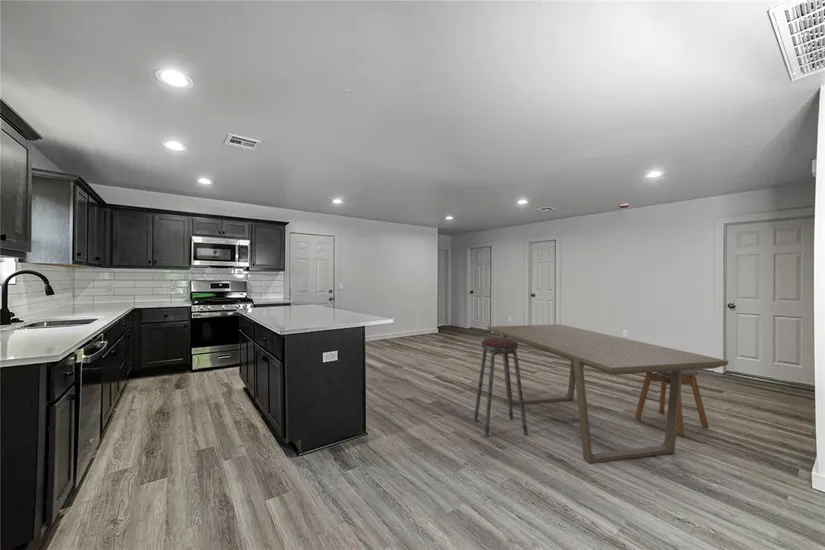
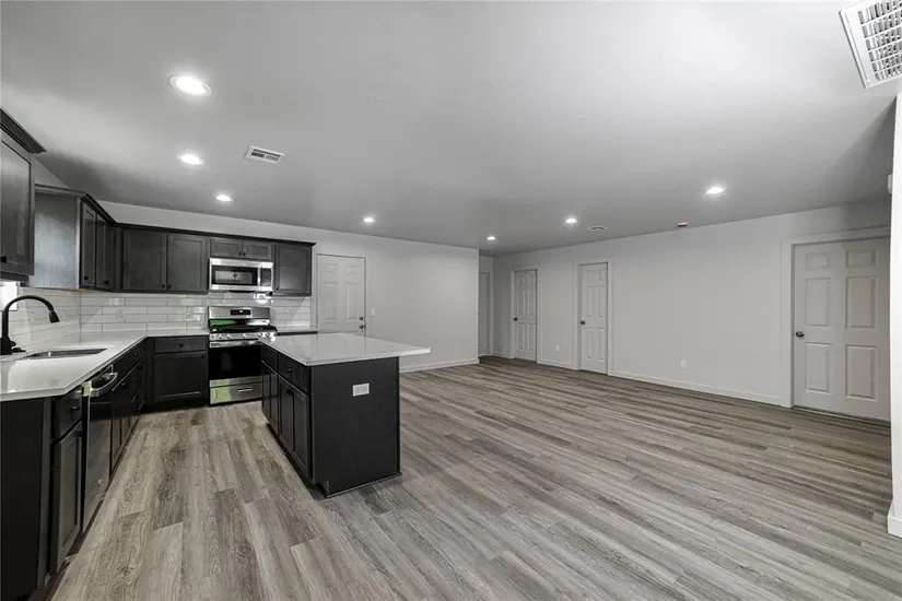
- music stool [473,337,529,438]
- dining table [486,323,729,464]
- stool [634,370,710,436]
